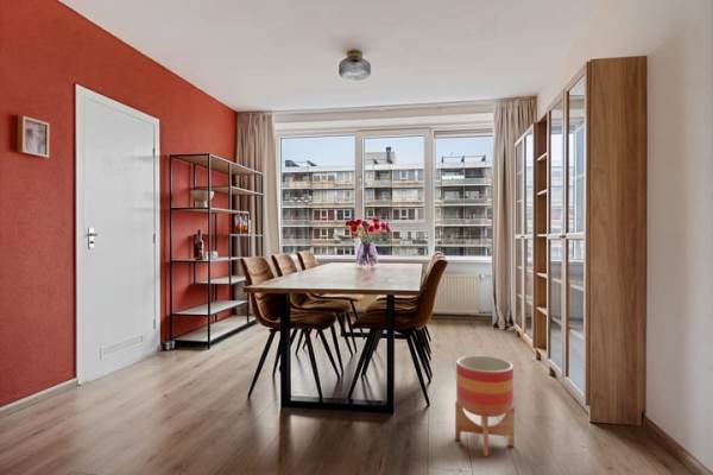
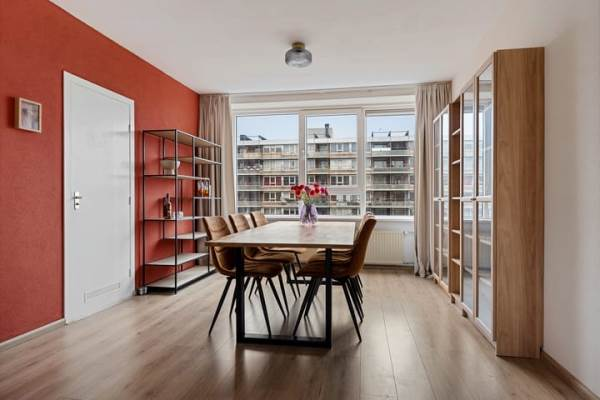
- planter [454,355,516,457]
